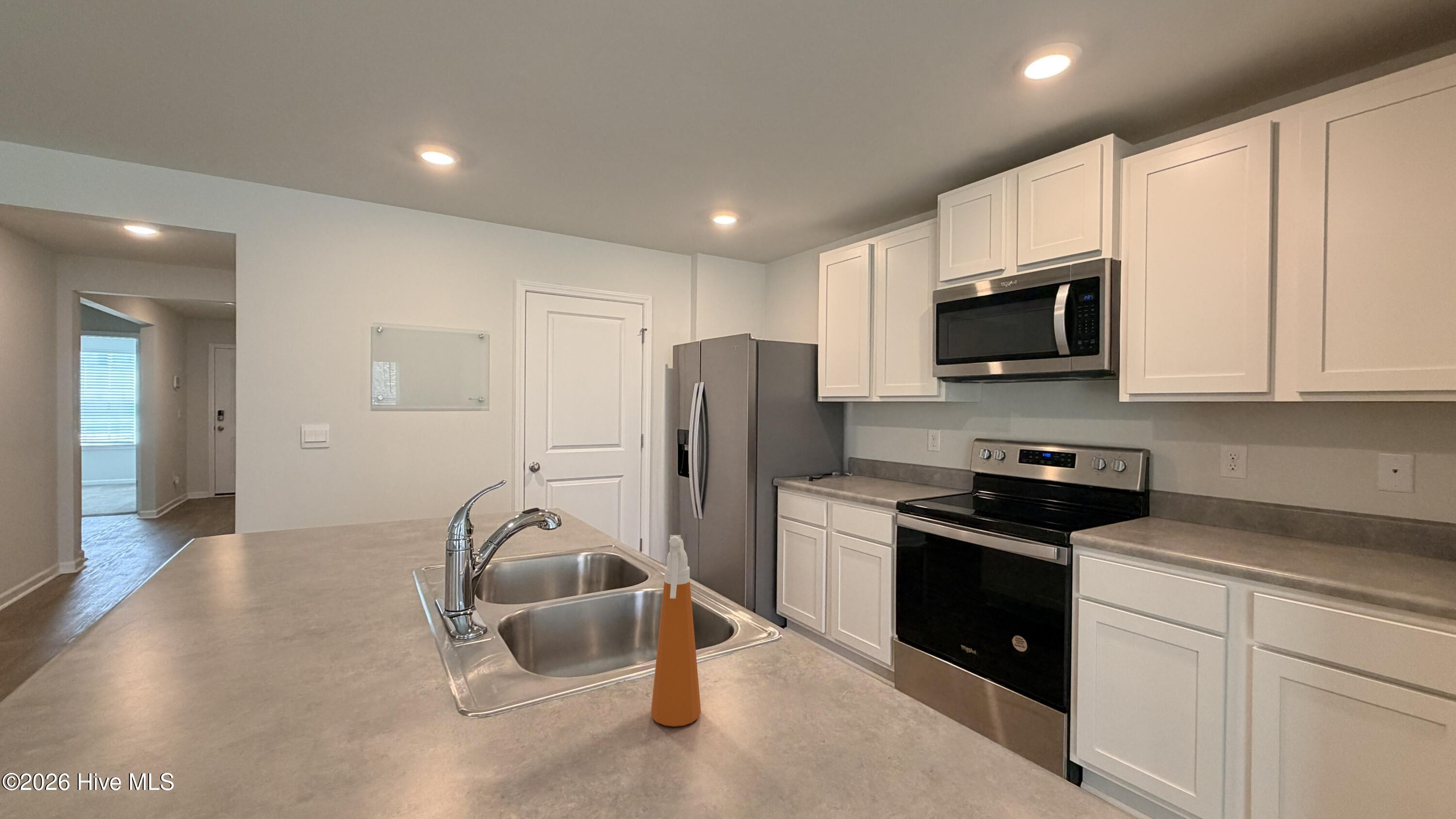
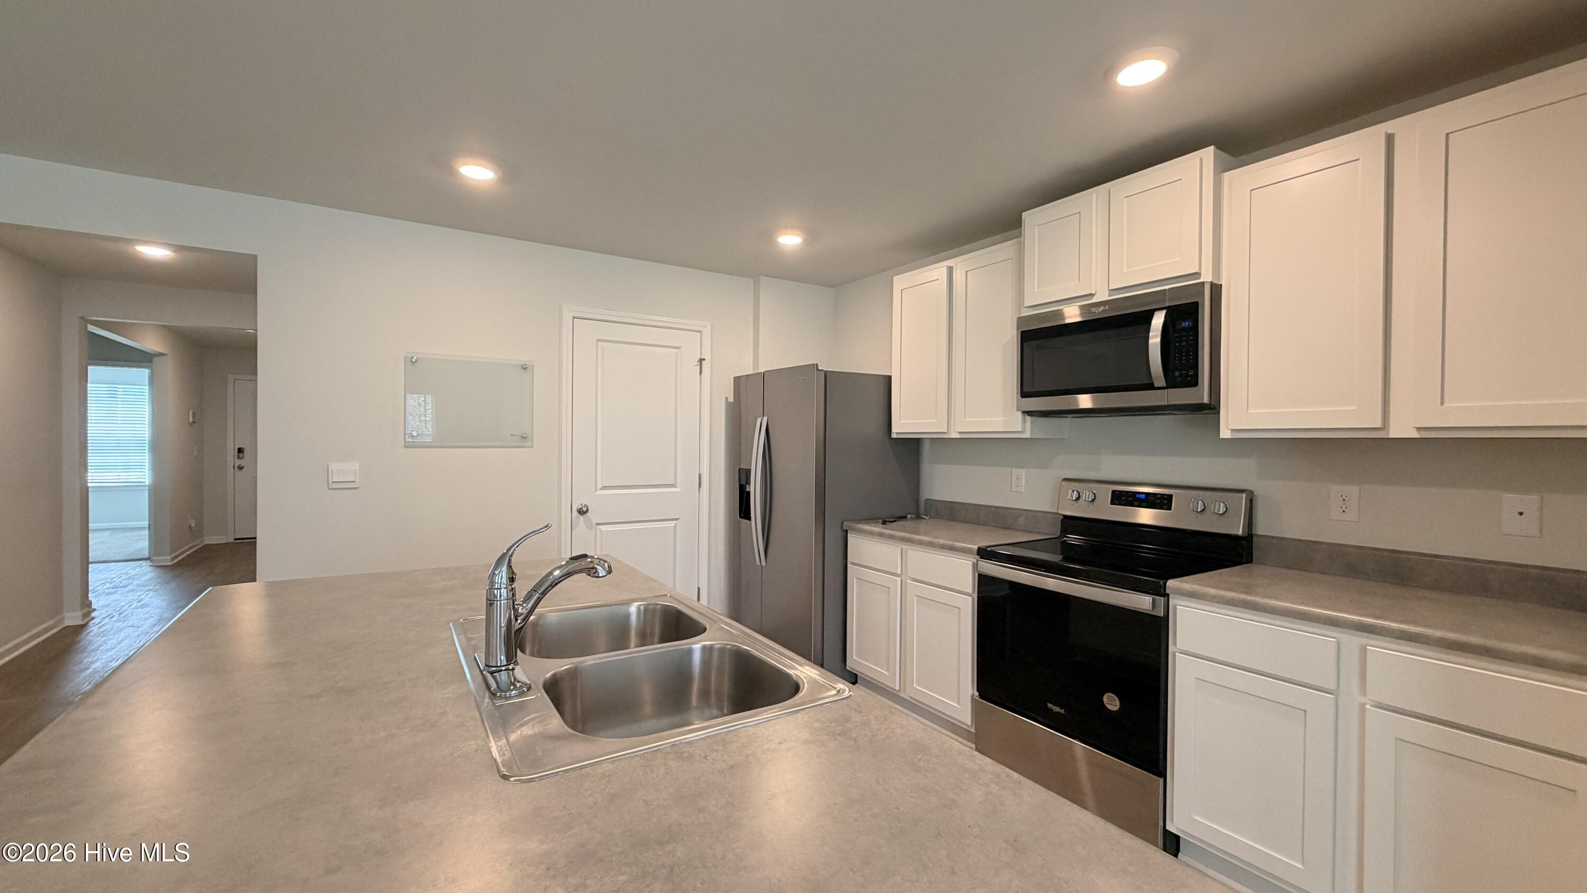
- spray bottle [650,535,701,727]
